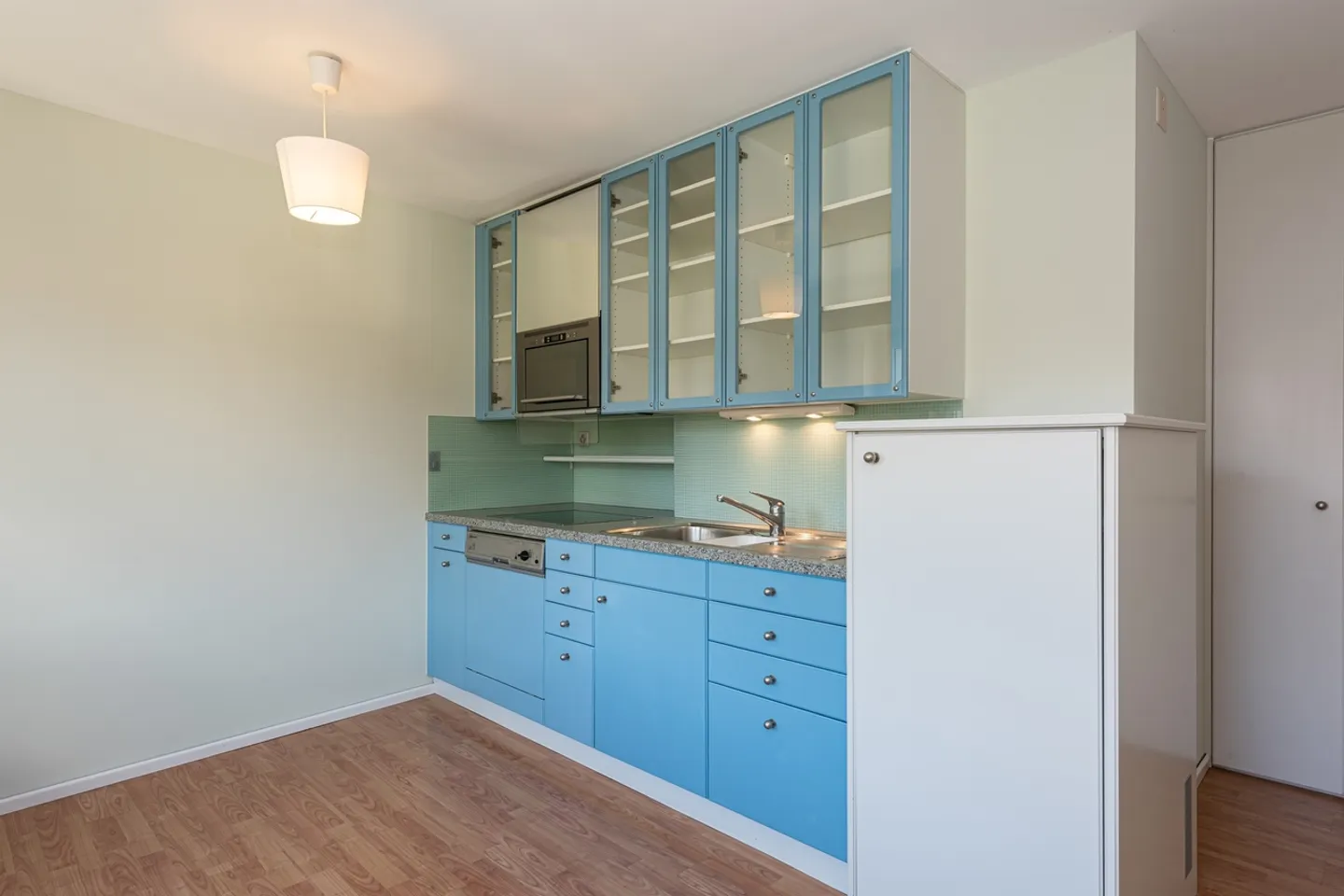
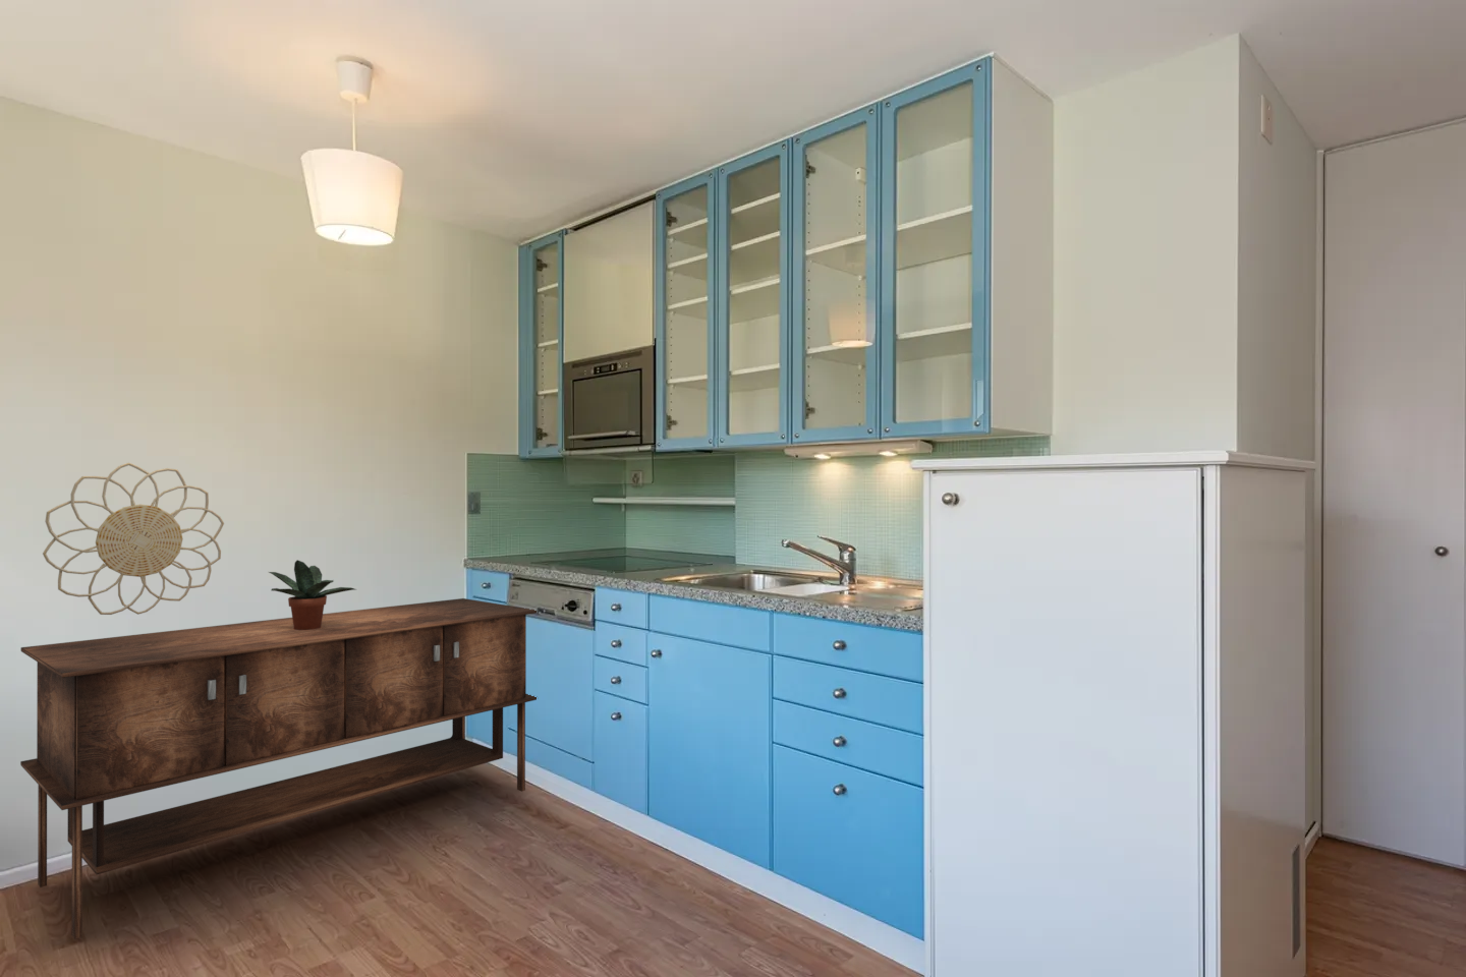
+ sideboard [20,598,538,940]
+ potted plant [267,558,358,630]
+ decorative wall piece [41,462,225,616]
